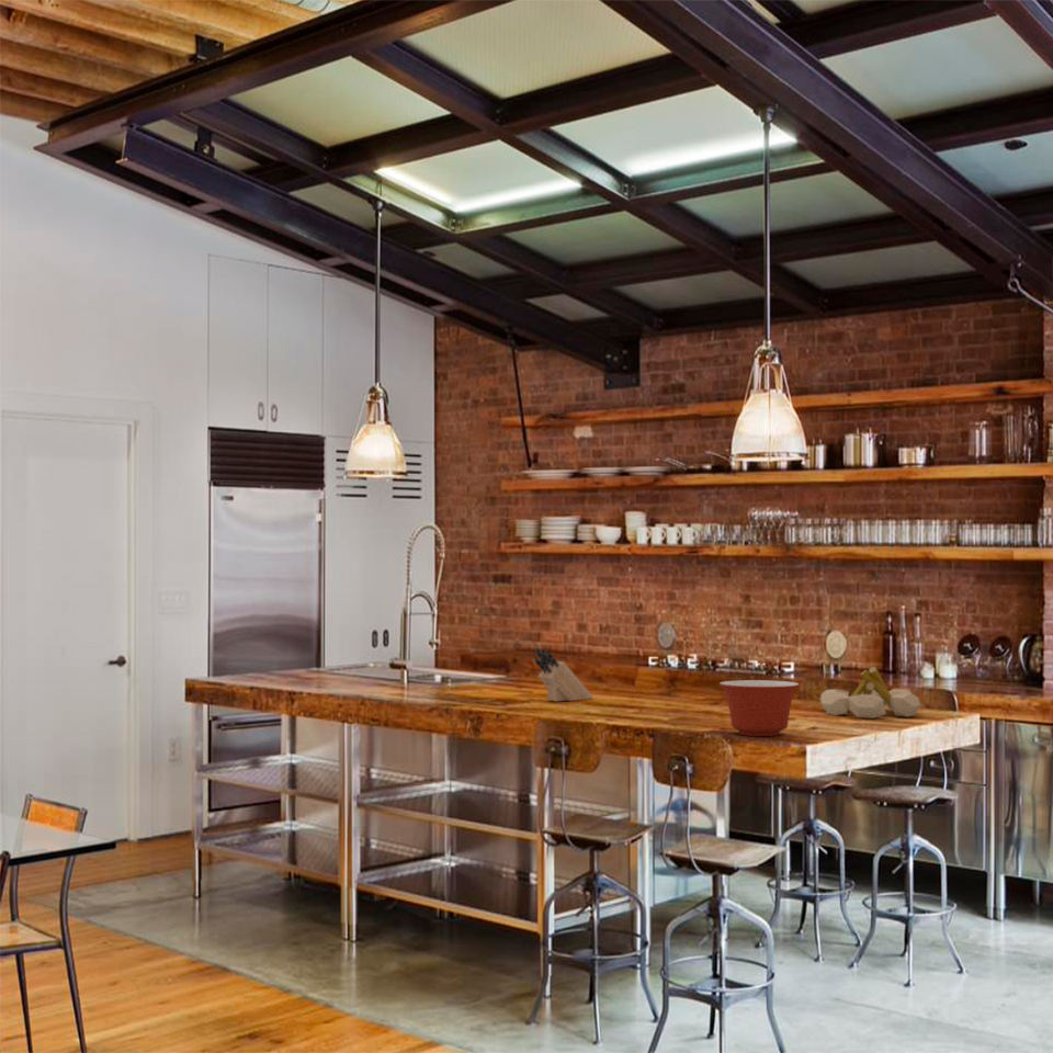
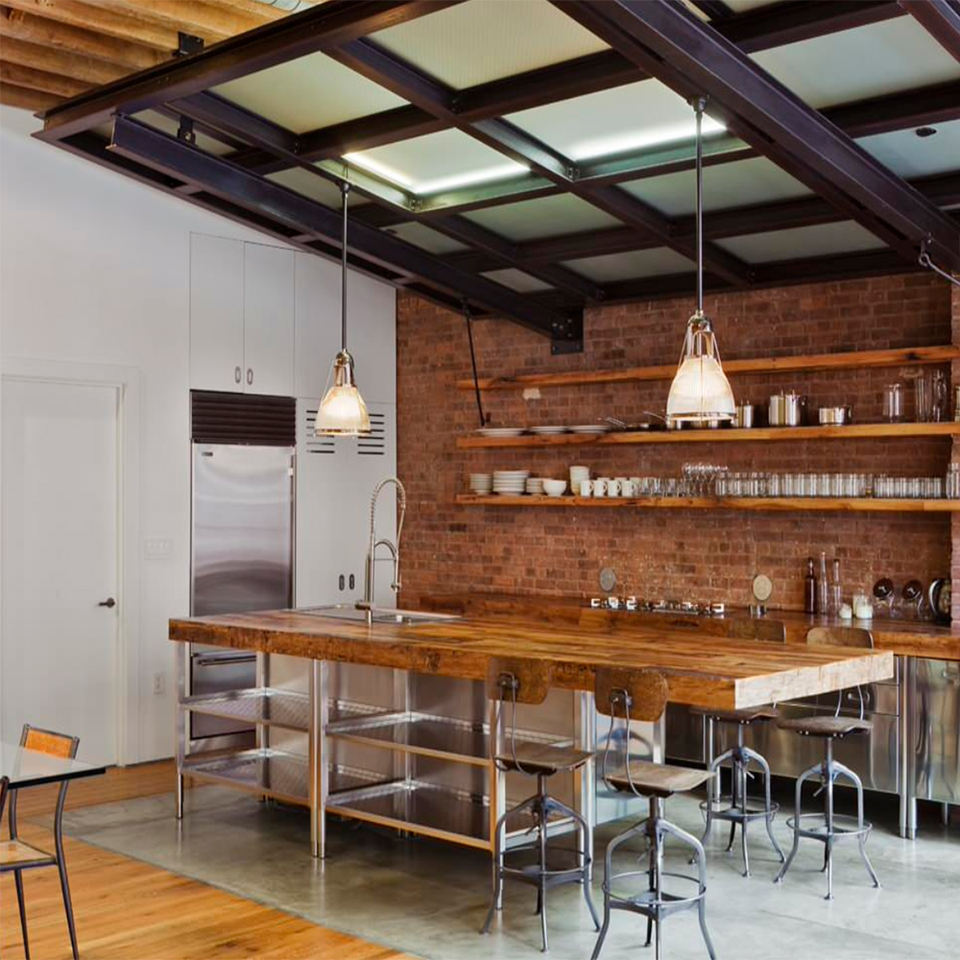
- knife block [533,647,595,702]
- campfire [819,666,921,720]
- mixing bowl [718,679,801,737]
